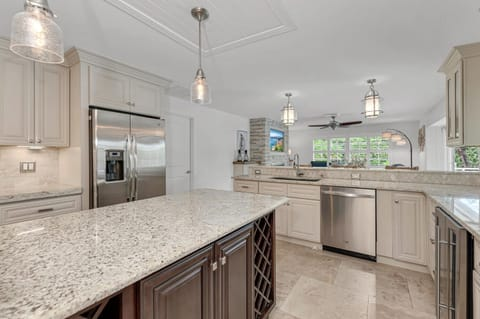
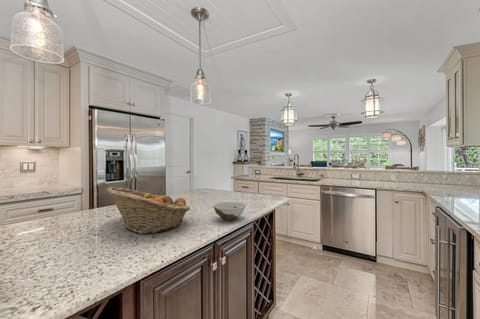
+ fruit basket [105,186,191,235]
+ bowl [212,201,247,222]
